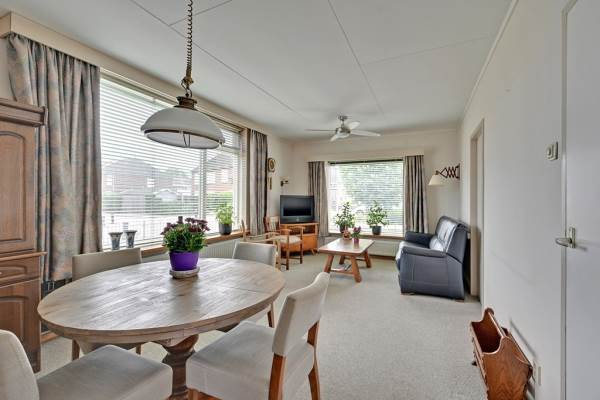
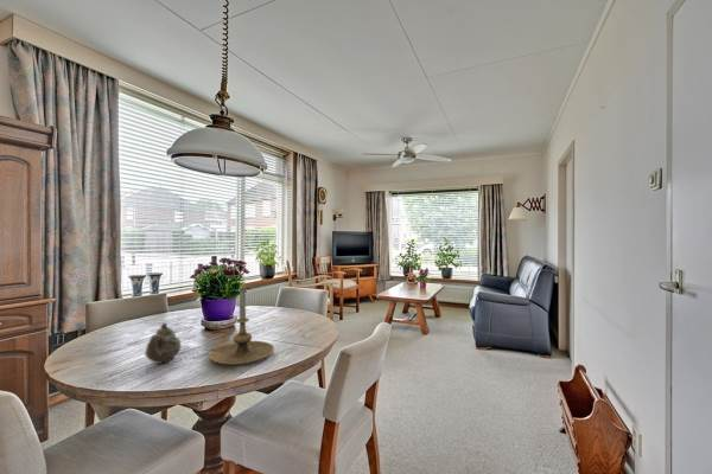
+ candle holder [209,286,275,366]
+ teapot [144,322,182,365]
